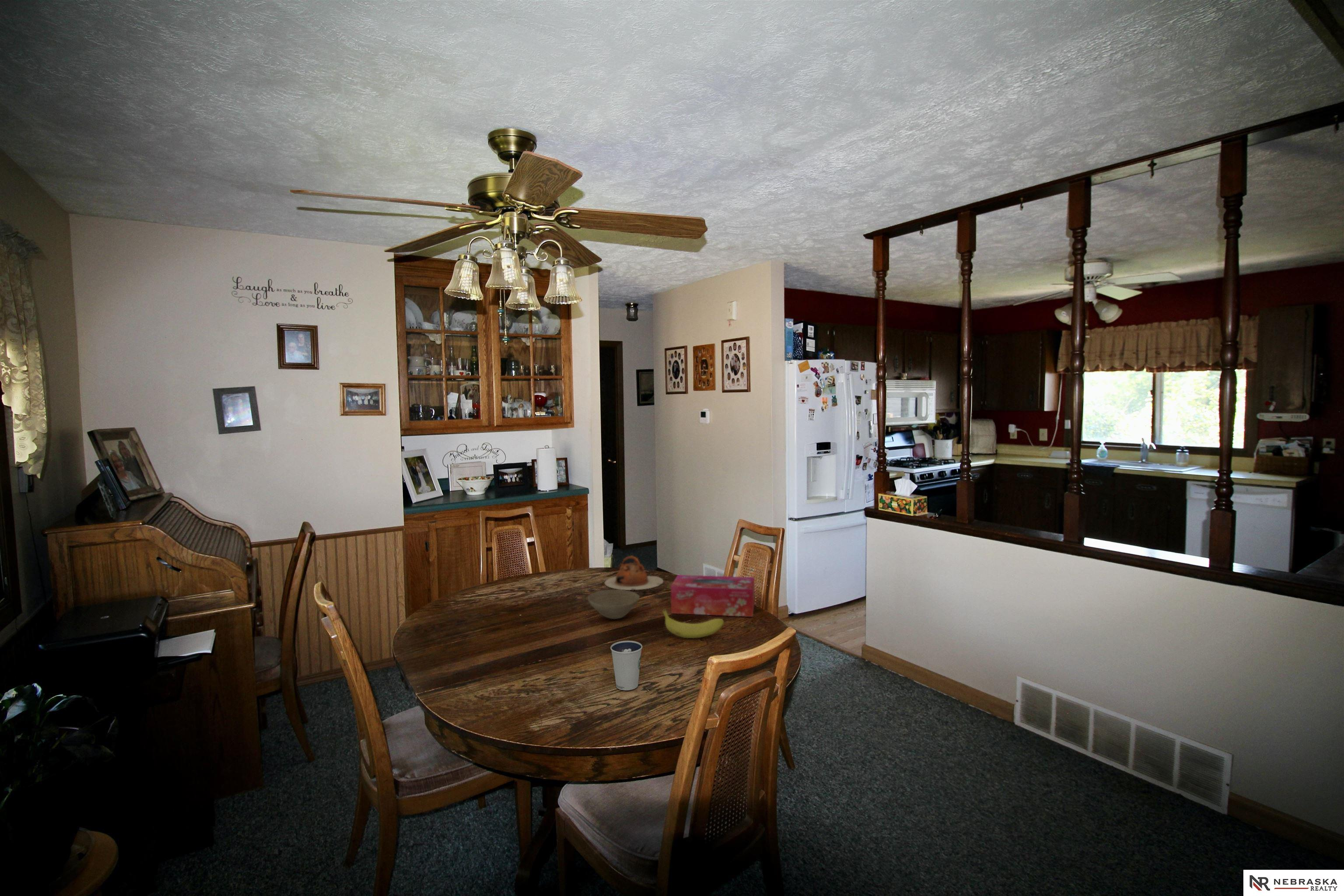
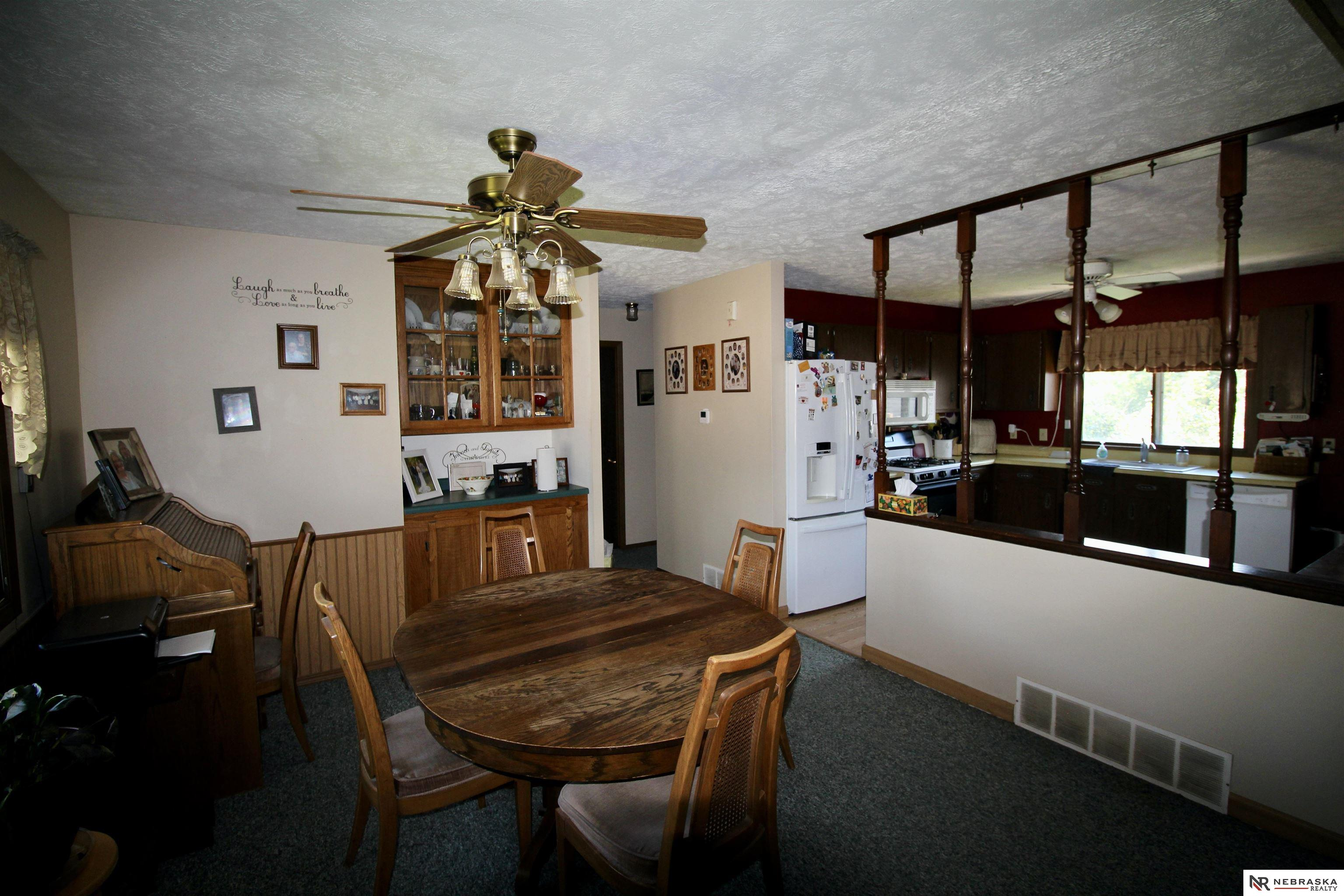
- dixie cup [610,640,643,691]
- bowl [588,589,640,620]
- teapot [604,555,664,591]
- tissue box [670,574,755,617]
- fruit [662,608,725,639]
